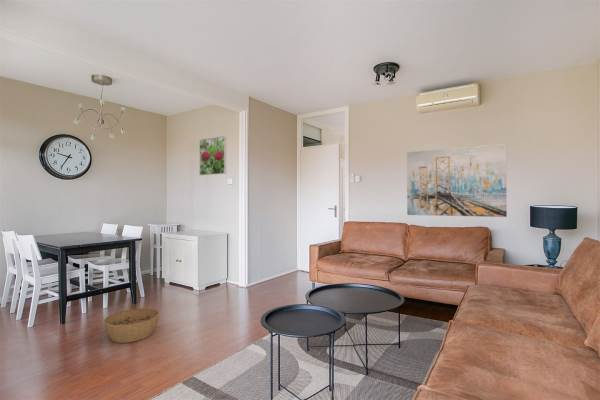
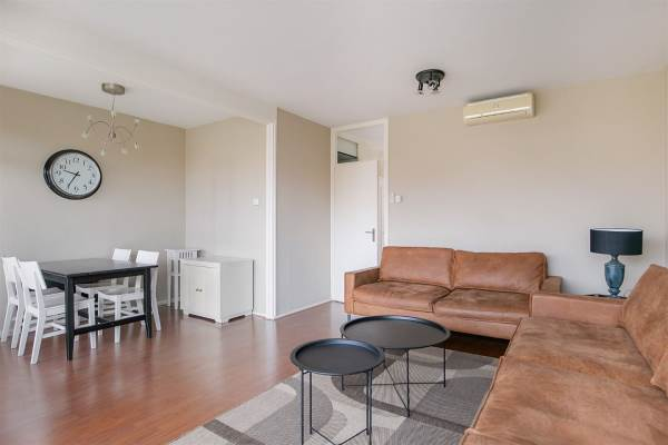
- basket [102,307,161,344]
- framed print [199,135,227,176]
- wall art [406,143,508,218]
